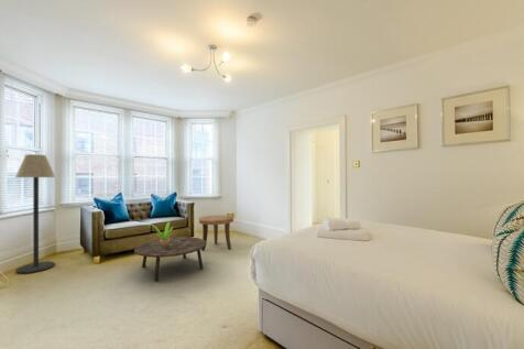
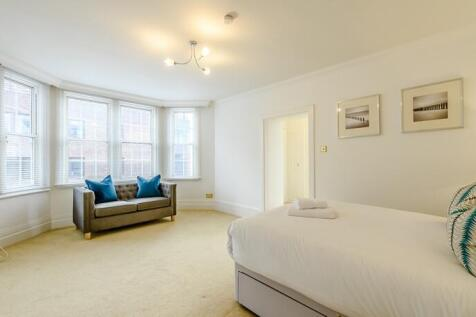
- potted plant [151,220,174,247]
- coffee table [133,236,208,282]
- side table [198,215,234,252]
- floor lamp [14,153,56,275]
